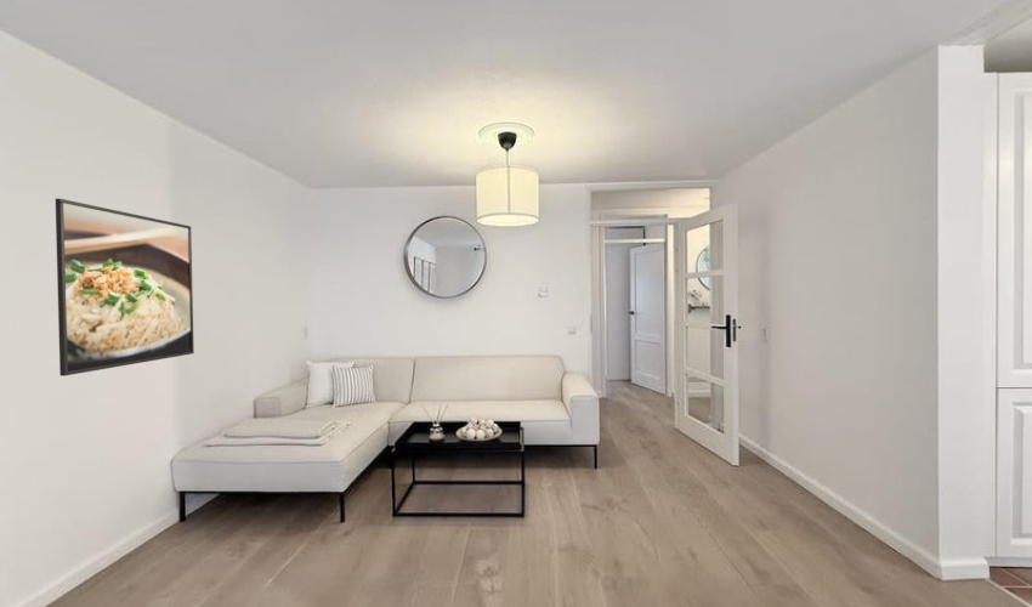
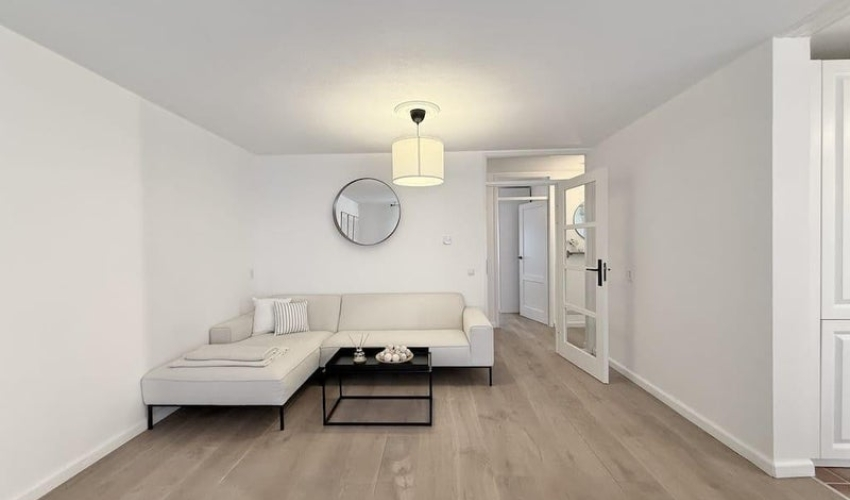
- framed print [55,198,195,378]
